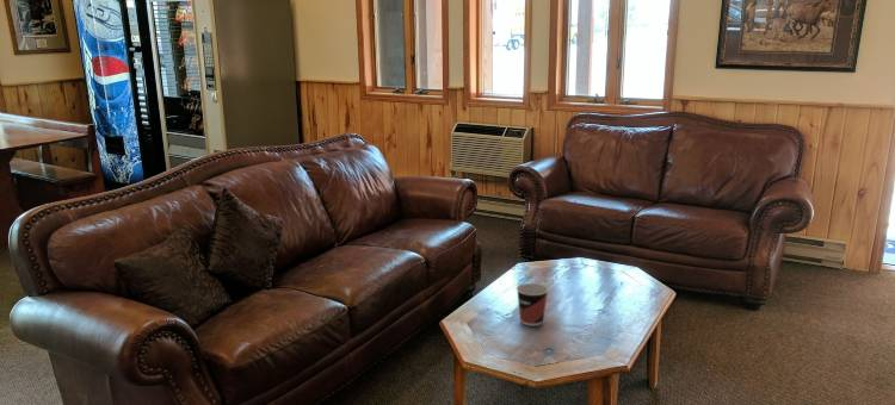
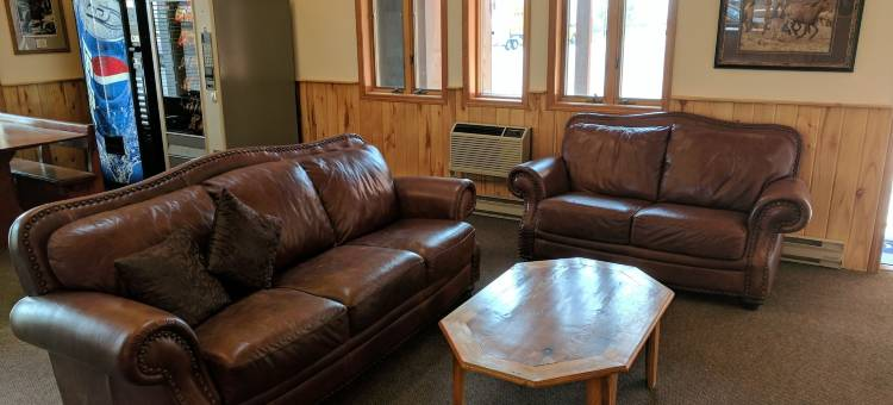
- cup [516,282,549,328]
